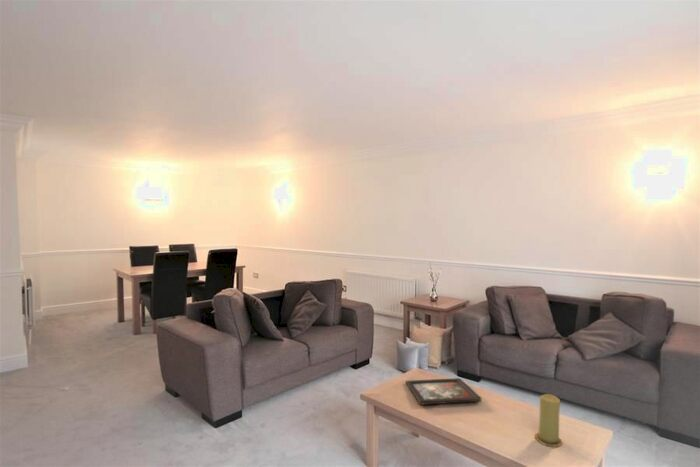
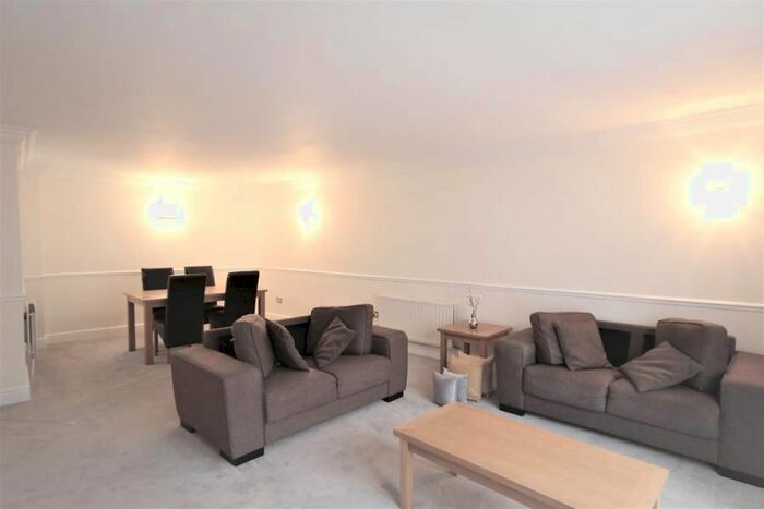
- candle [534,393,563,448]
- decorative tray [405,377,482,406]
